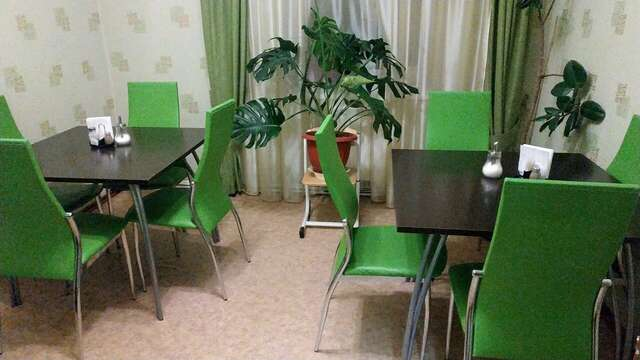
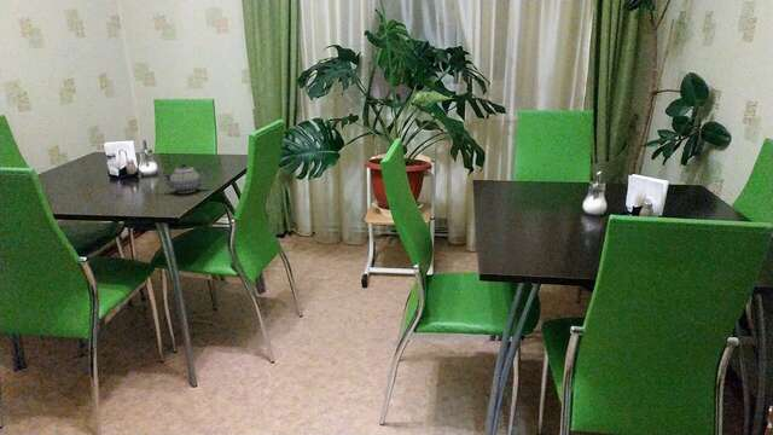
+ teapot [159,163,210,195]
